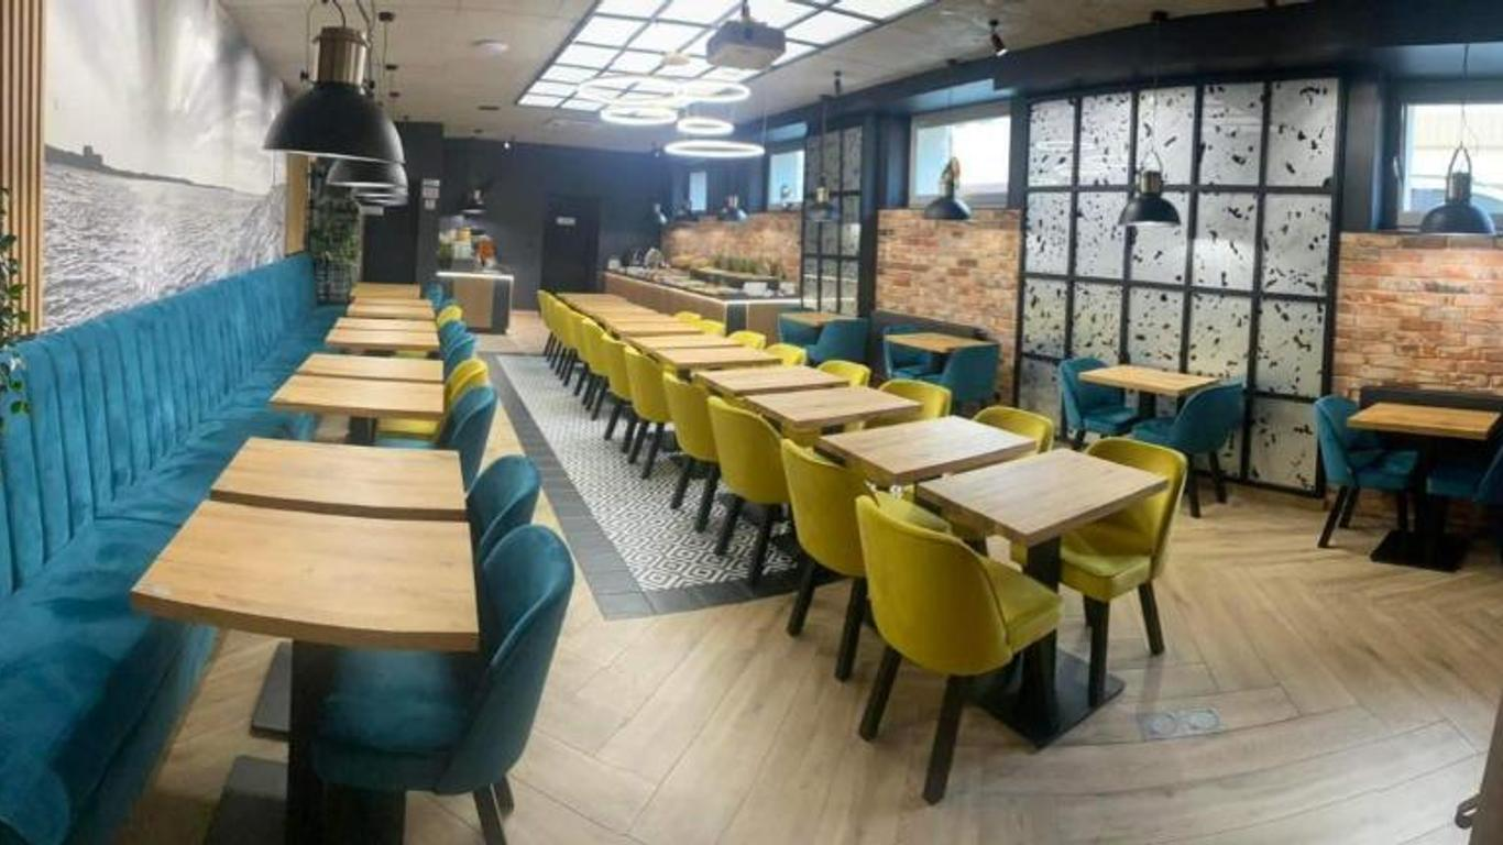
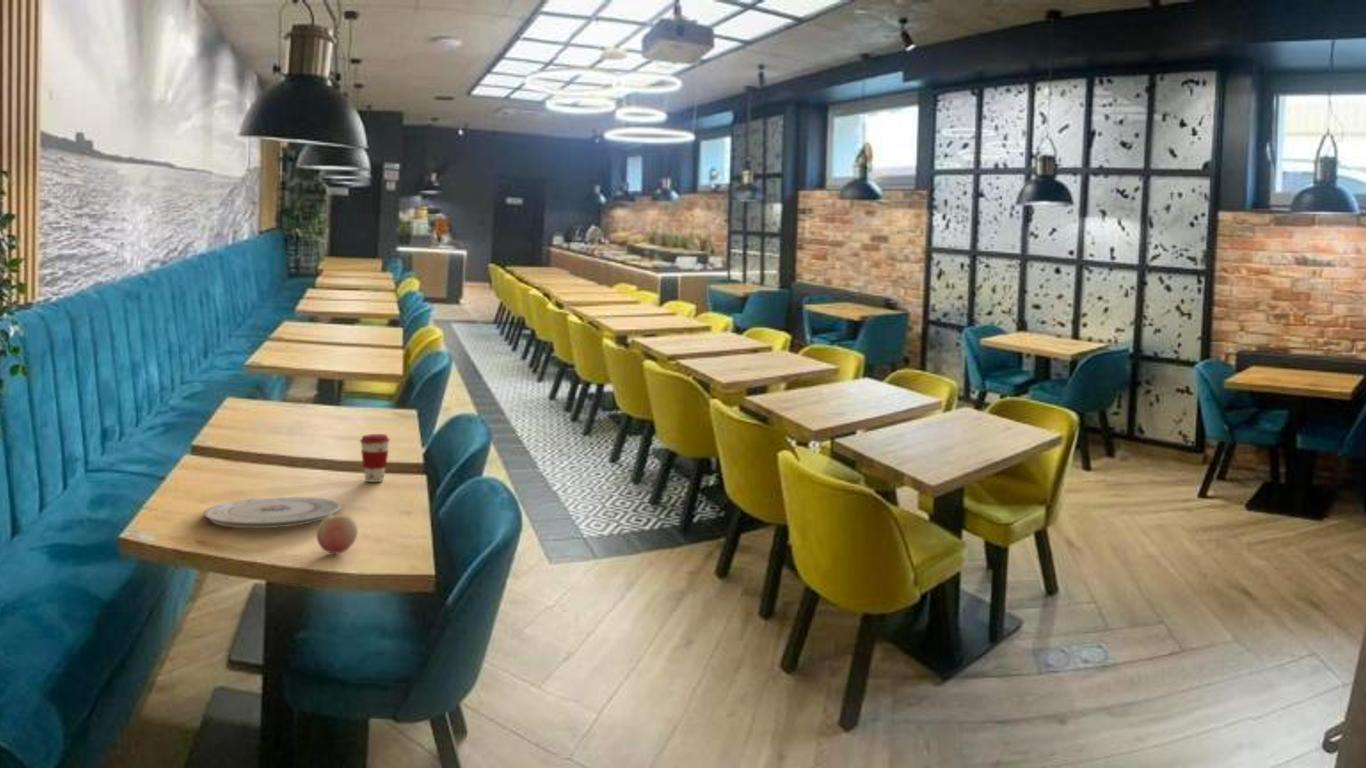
+ fruit [316,514,359,554]
+ plate [203,496,342,529]
+ coffee cup [359,433,391,483]
